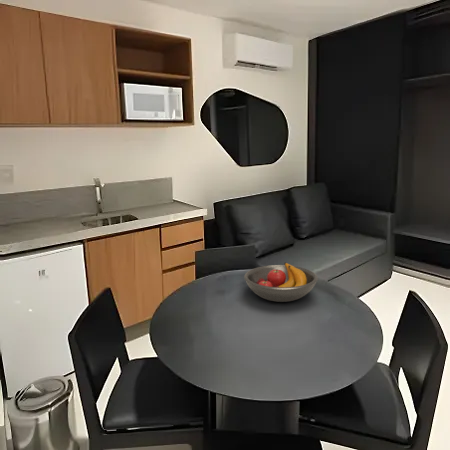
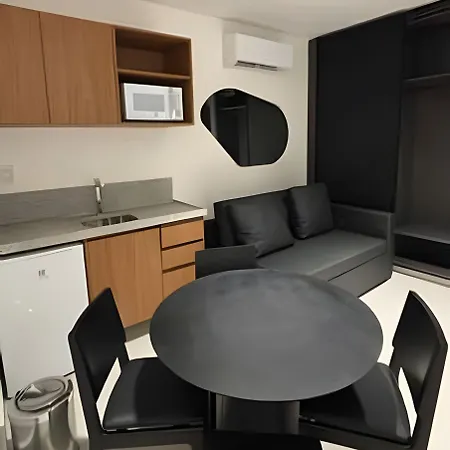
- fruit bowl [243,261,319,303]
